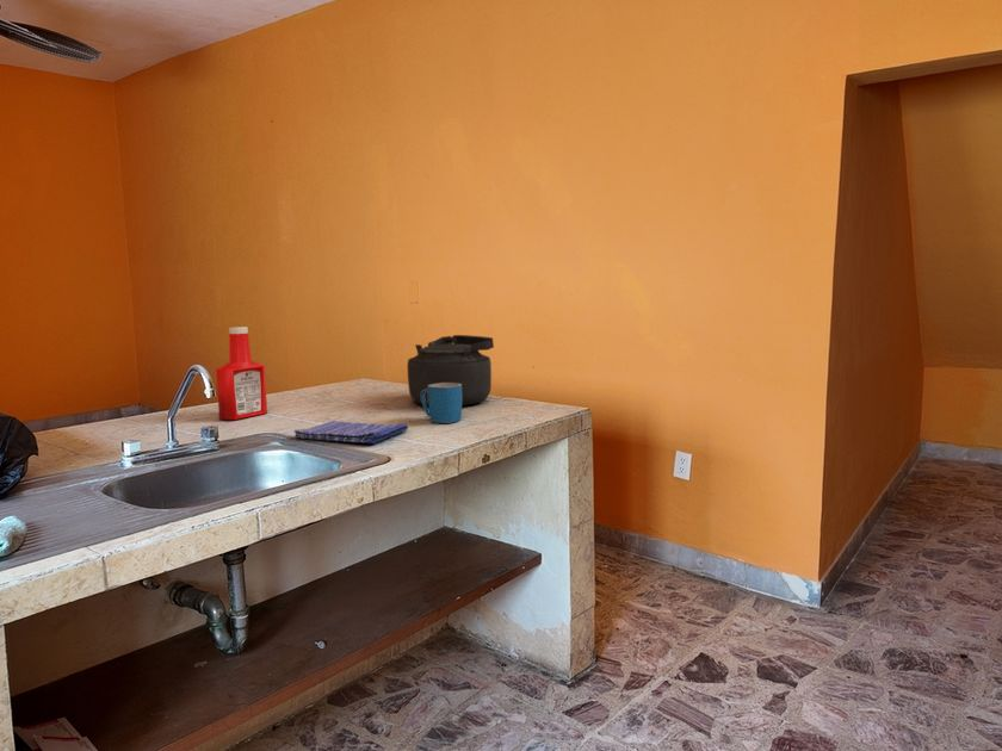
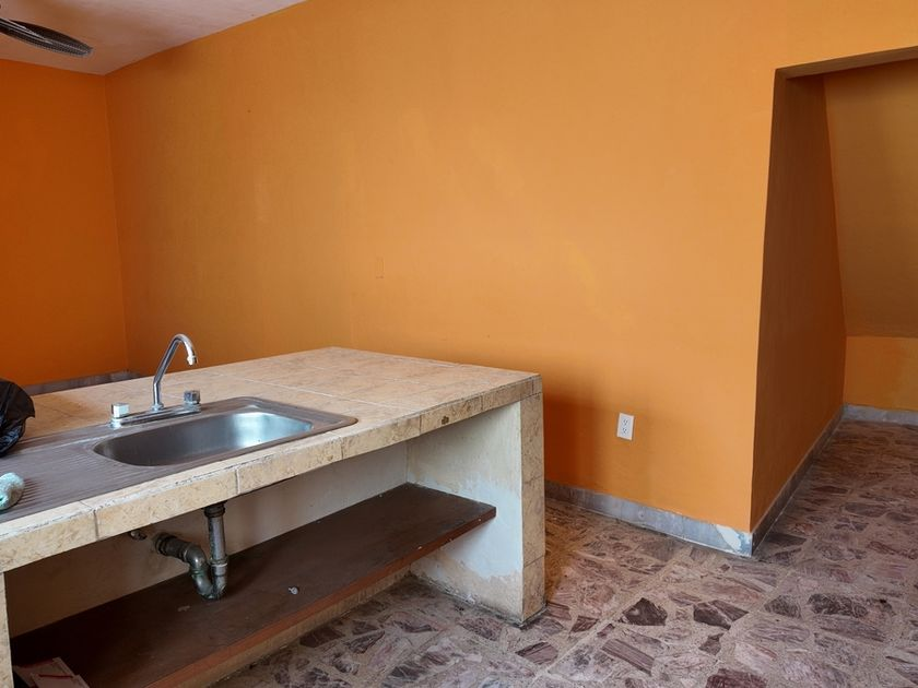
- soap bottle [215,325,268,421]
- kettle [407,334,495,406]
- dish towel [293,420,409,445]
- mug [421,383,463,424]
